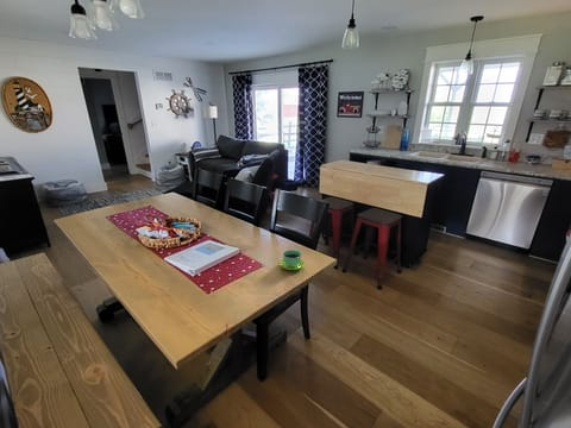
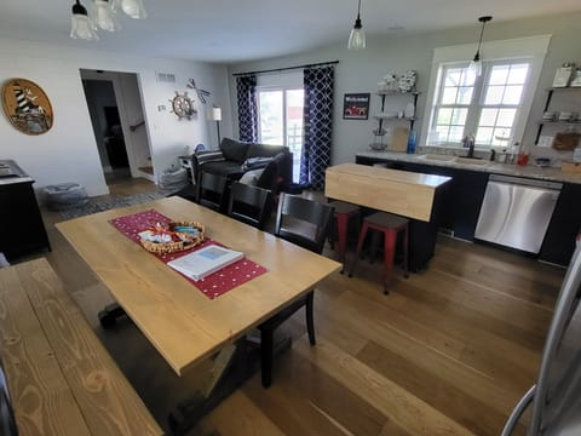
- cup [278,248,306,271]
